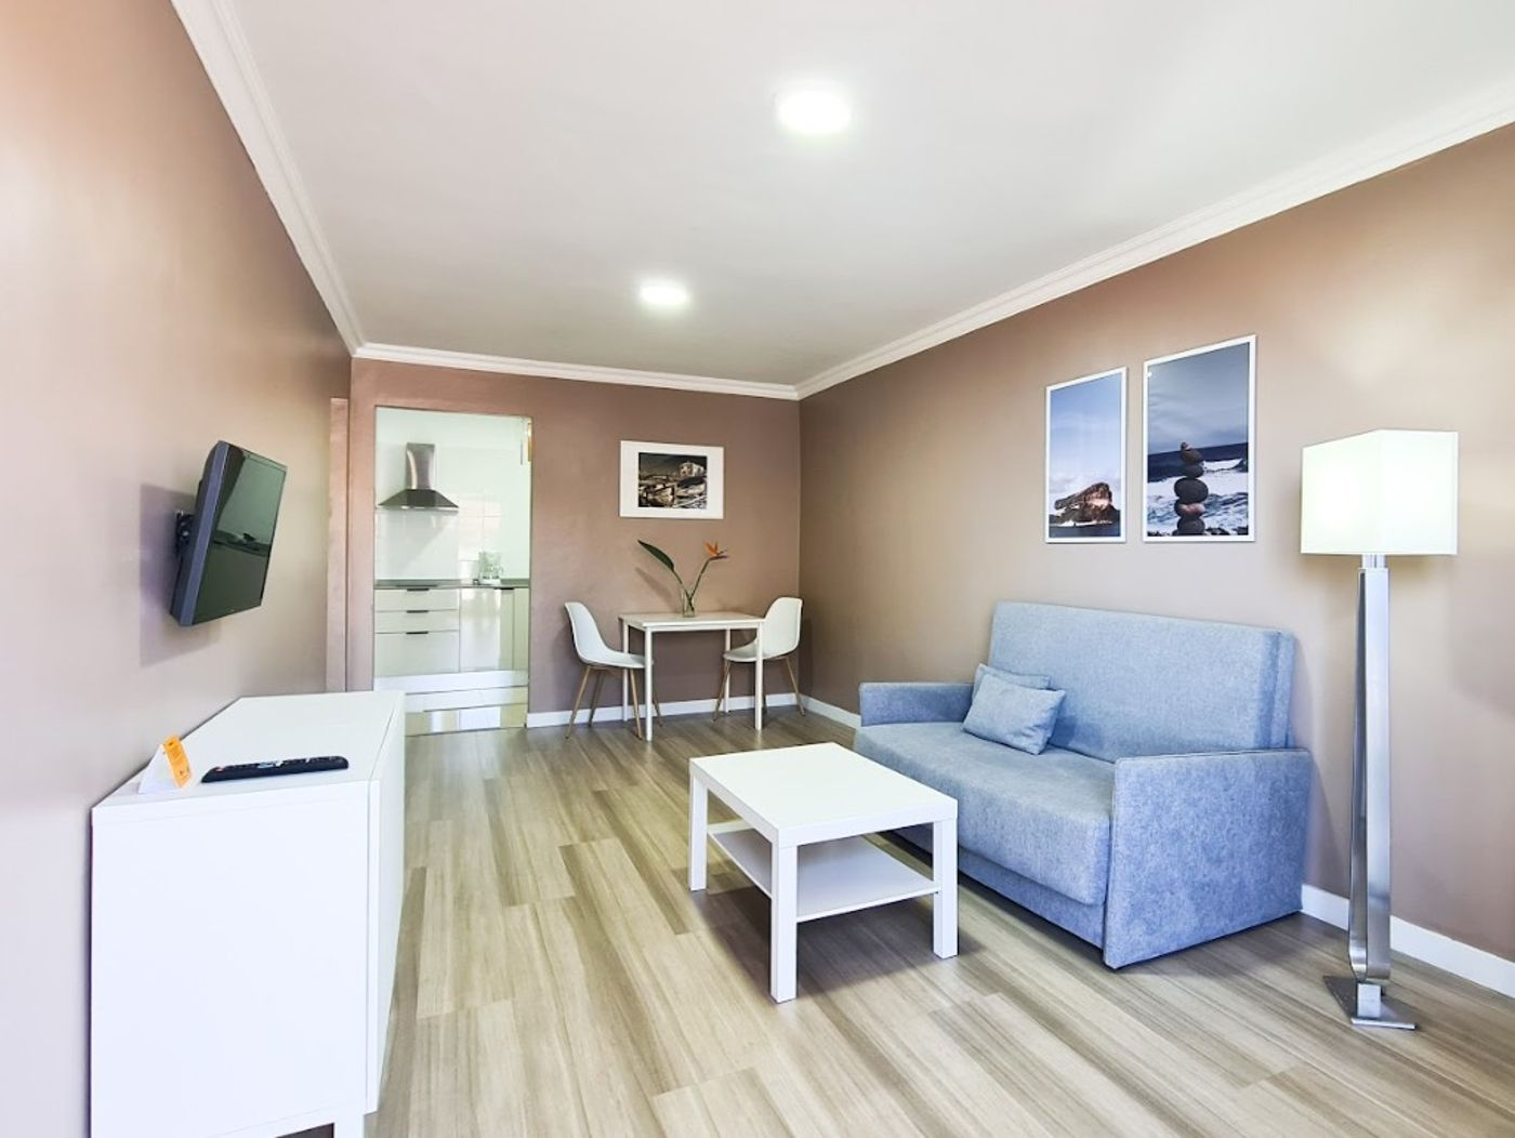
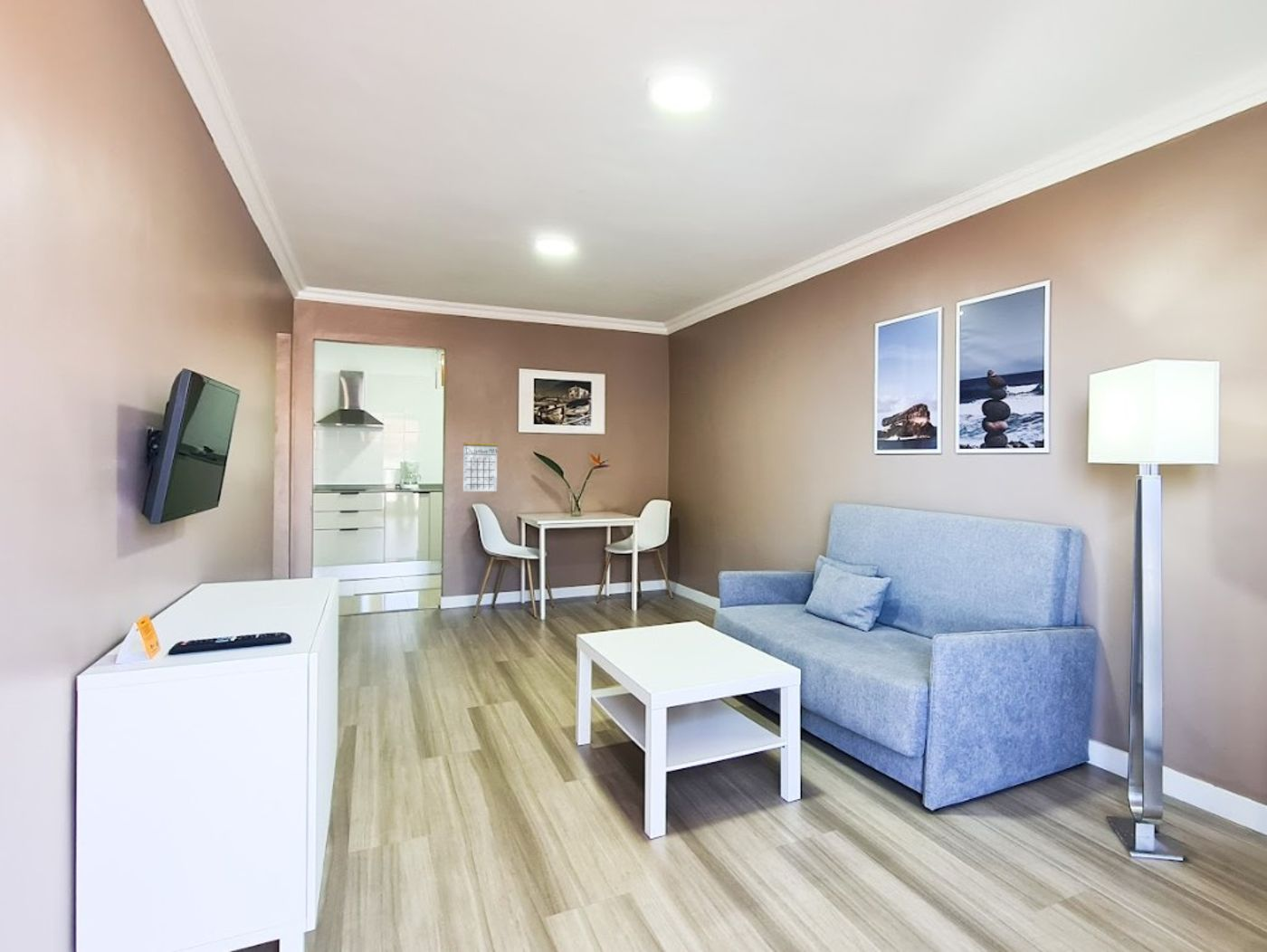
+ calendar [462,436,499,492]
